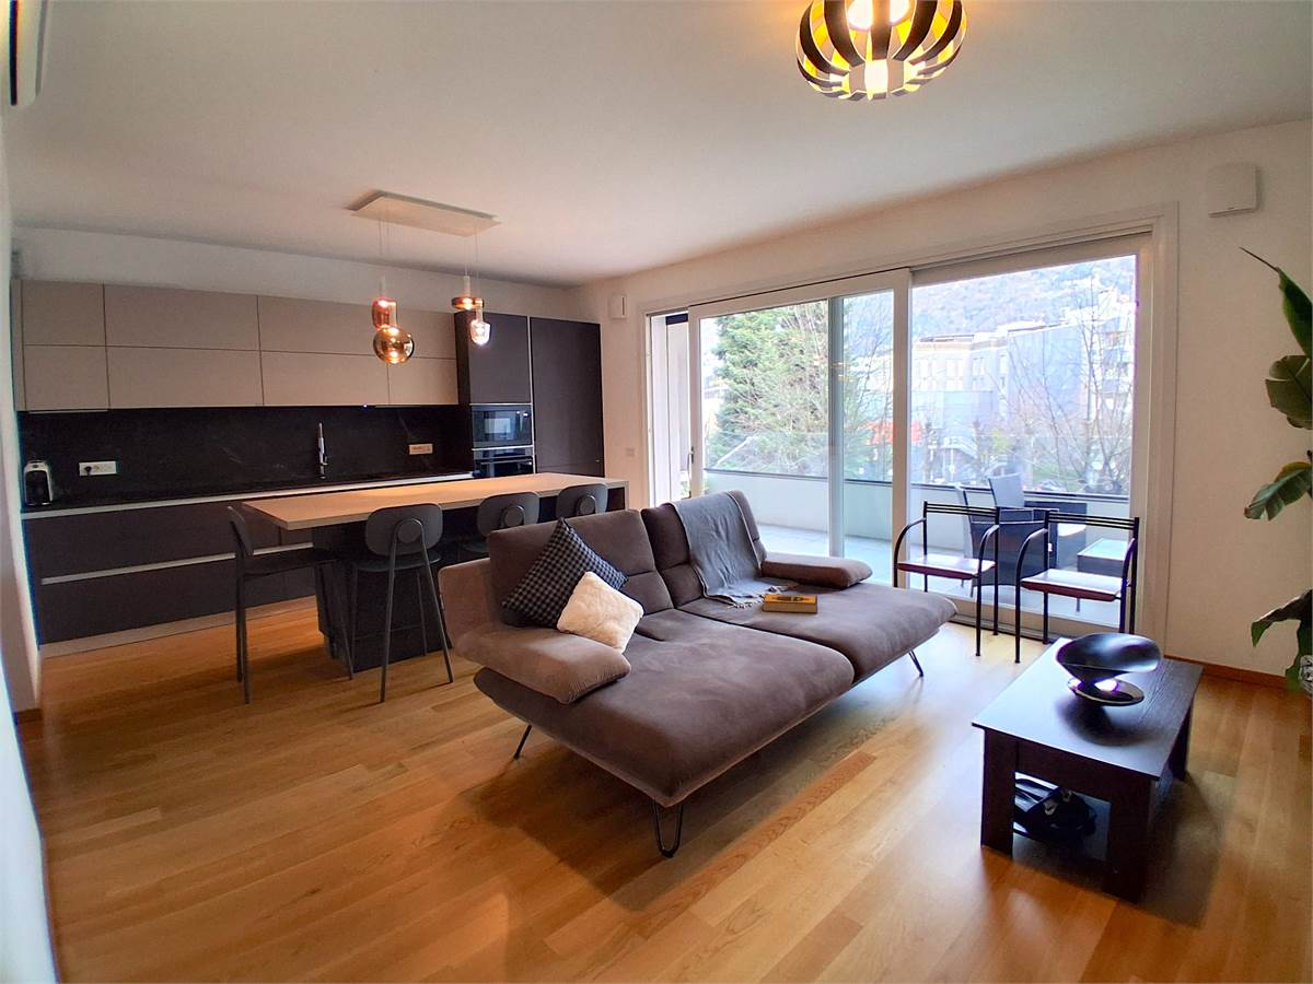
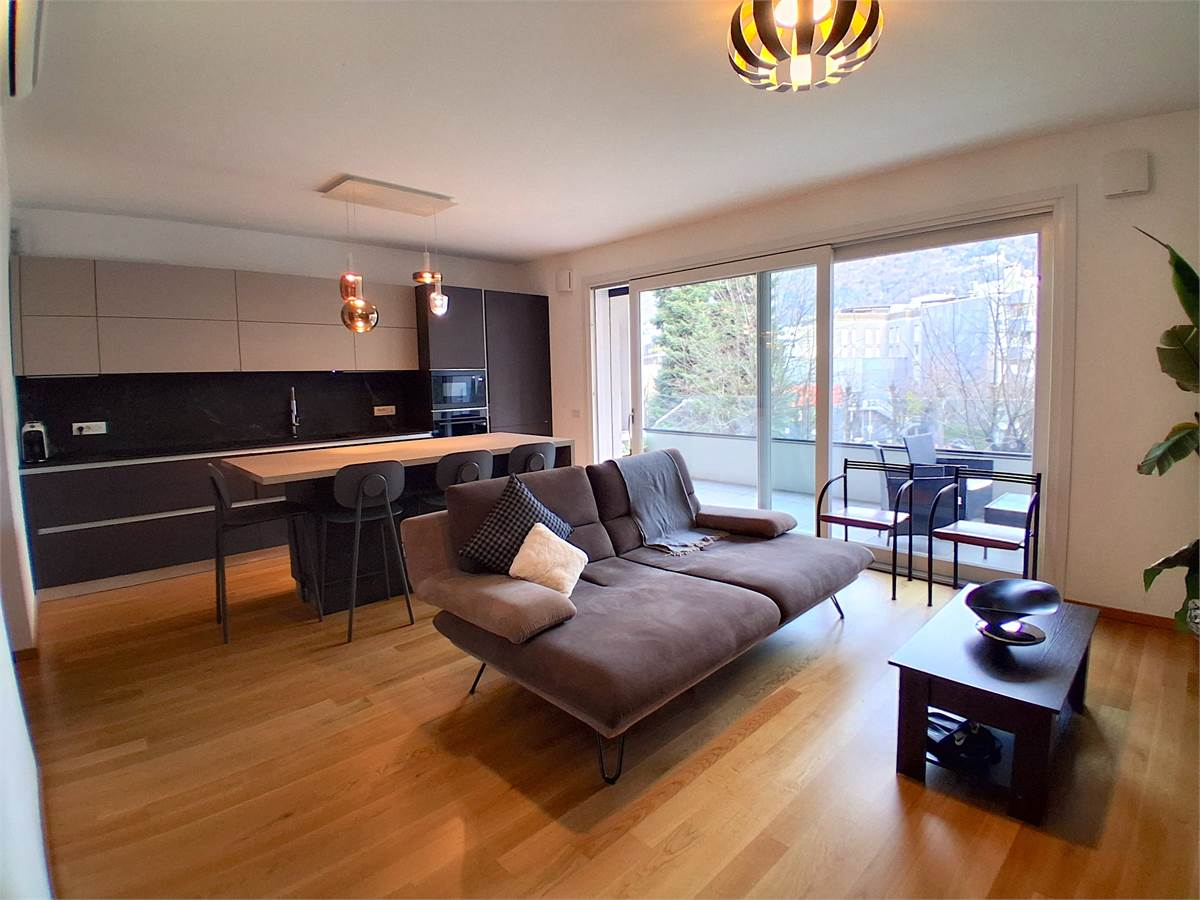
- hardback book [762,593,818,614]
